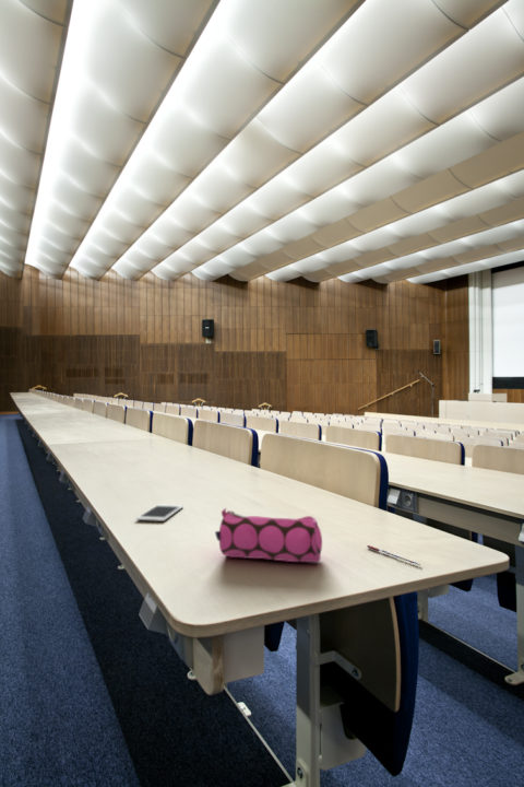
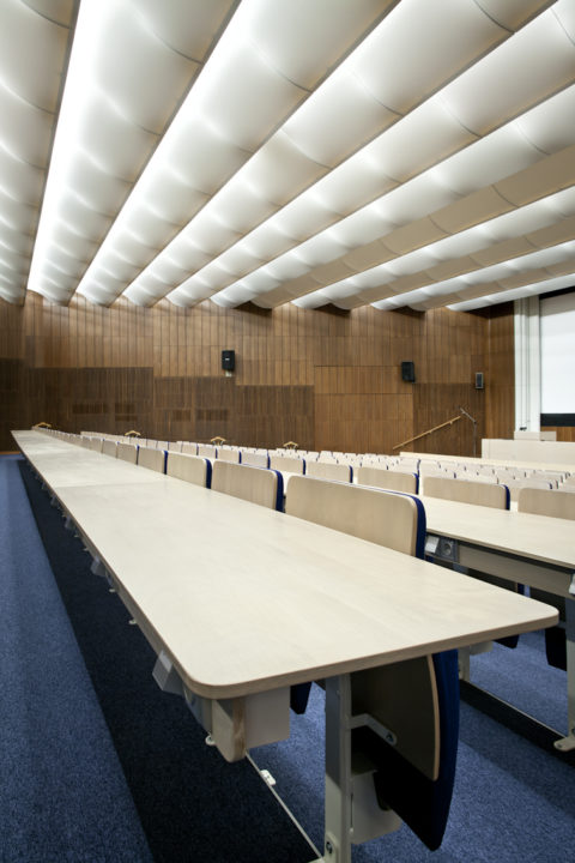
- pen [366,544,421,566]
- cell phone [135,503,184,522]
- pencil case [214,507,323,563]
